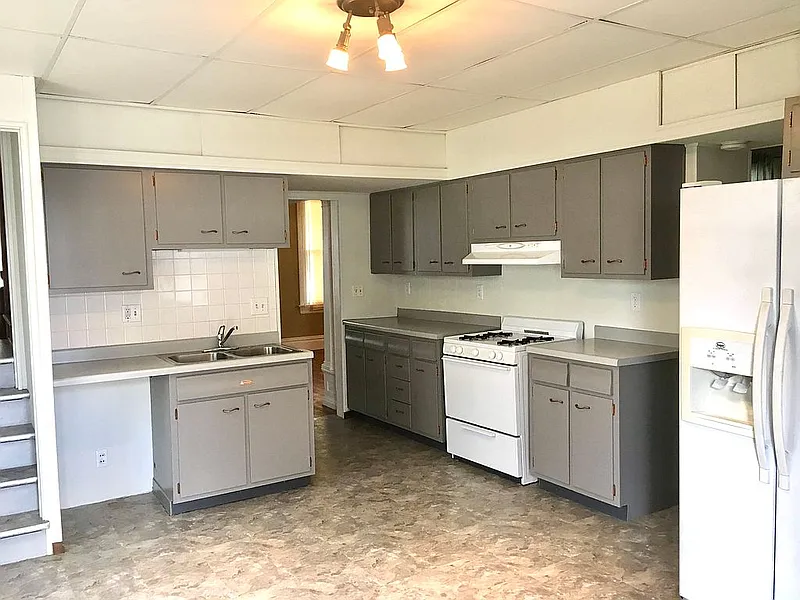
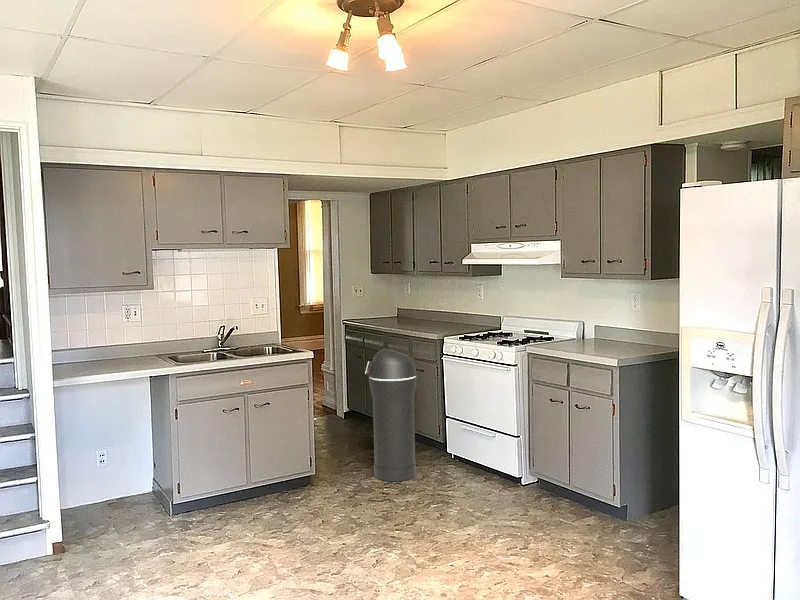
+ trash can [364,348,418,482]
